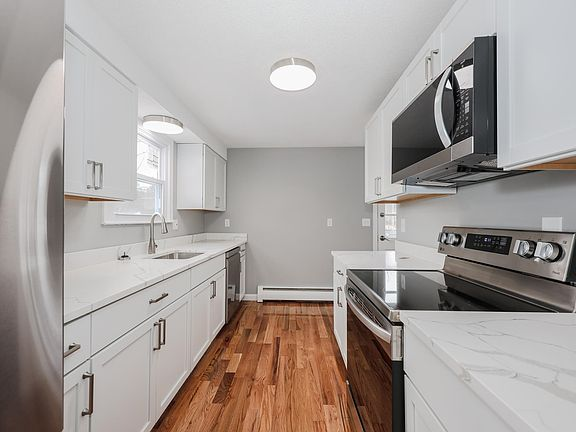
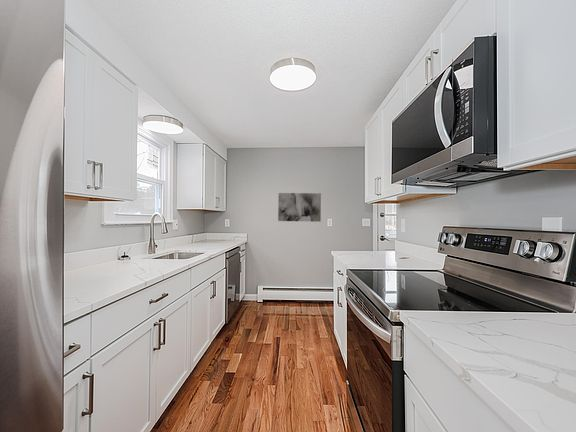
+ wall art [277,192,322,223]
